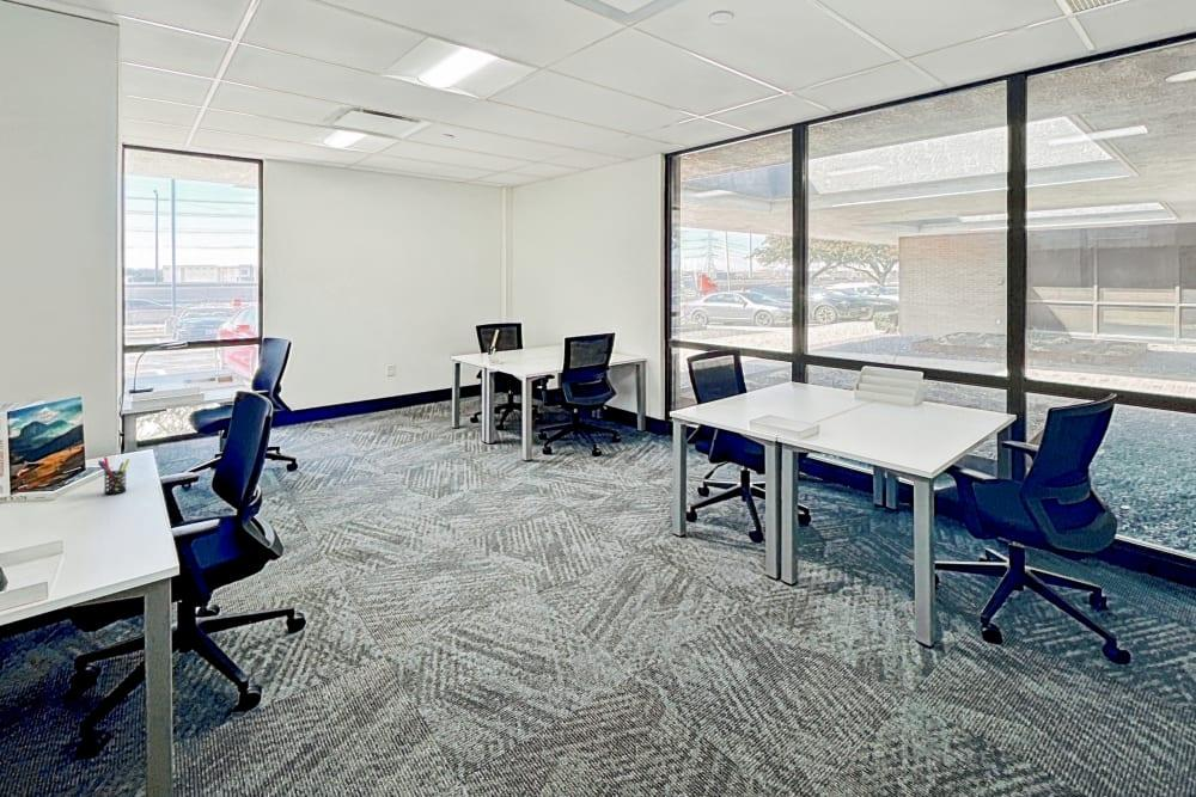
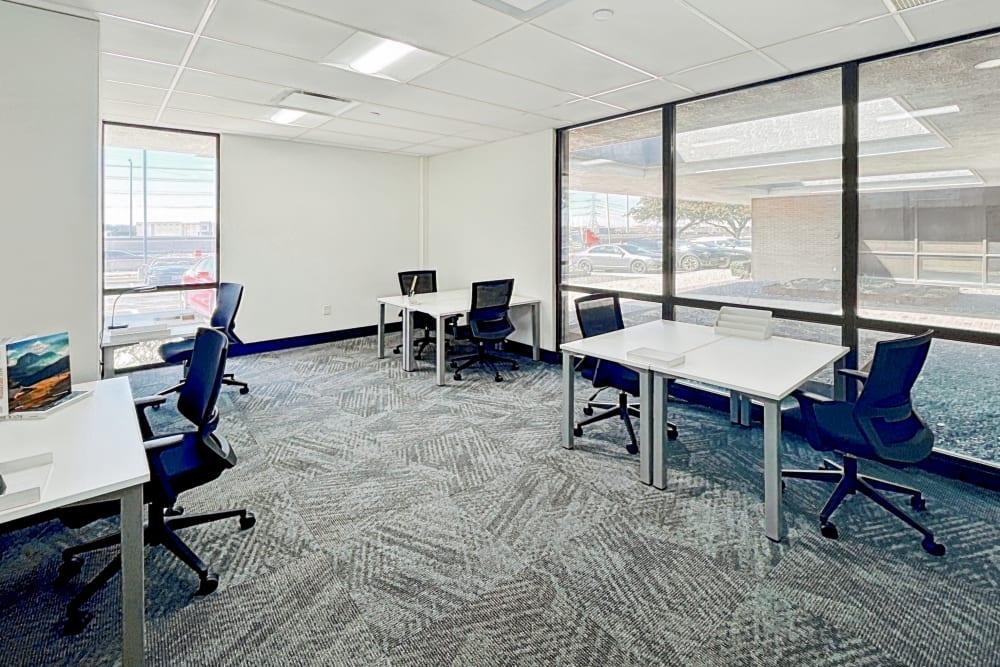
- pen holder [97,456,130,495]
